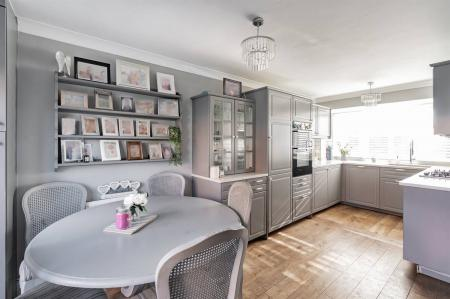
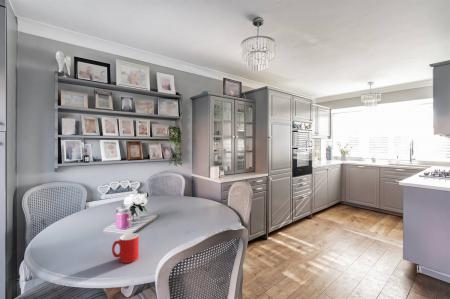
+ cup [111,232,140,264]
